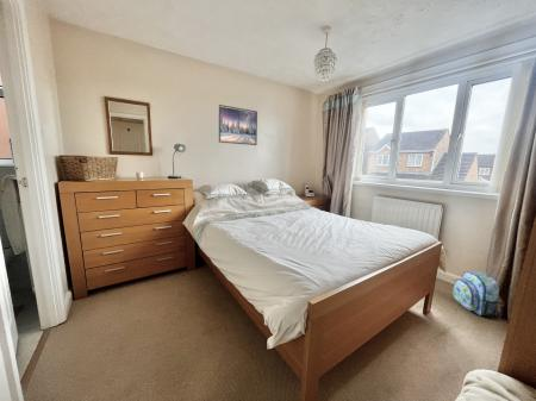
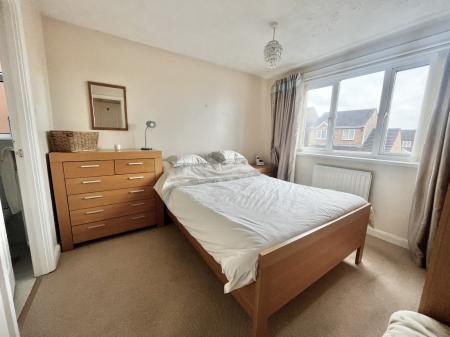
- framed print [217,104,258,146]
- backpack [451,271,501,320]
